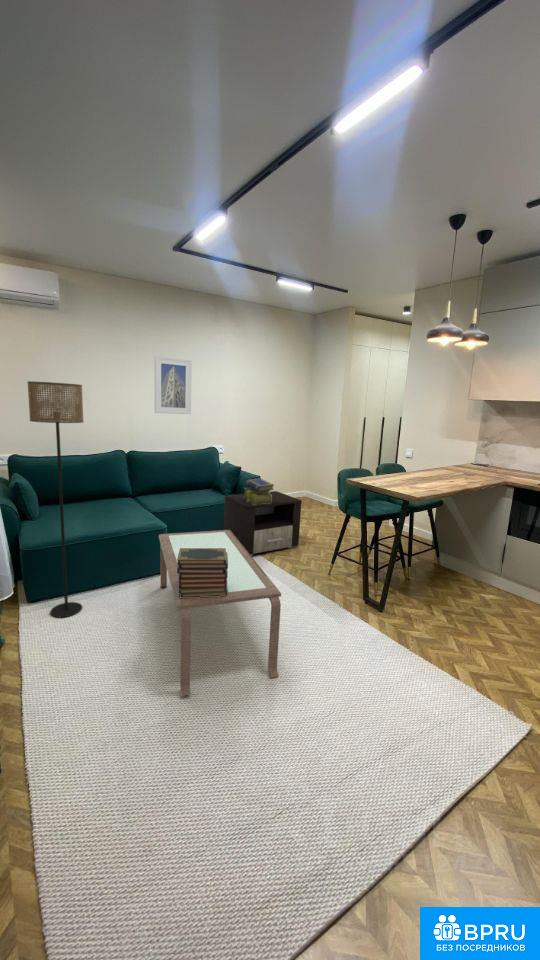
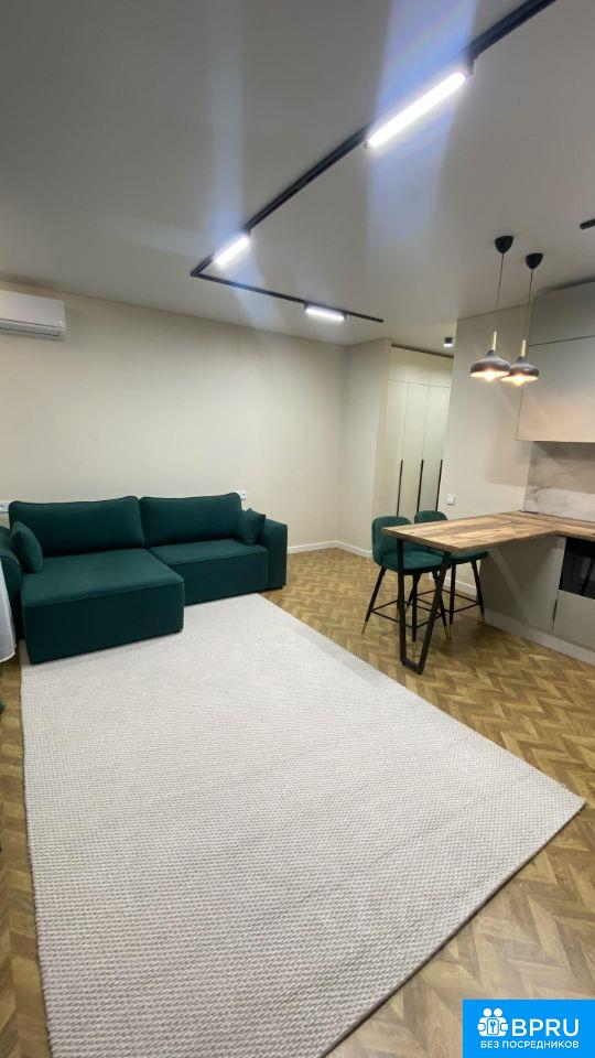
- stack of books [243,477,275,505]
- nightstand [223,490,303,556]
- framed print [154,355,193,415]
- coffee table [158,529,282,697]
- floor lamp [26,380,84,618]
- book stack [176,548,228,598]
